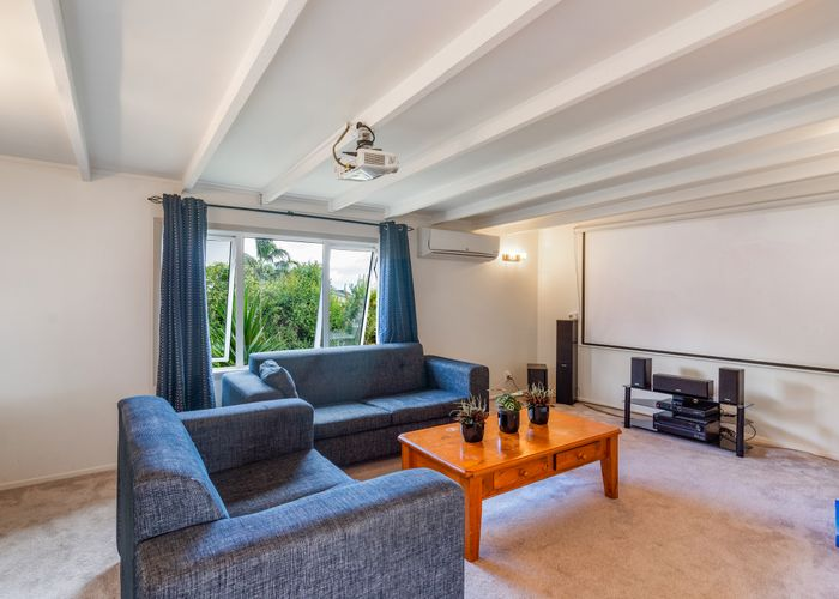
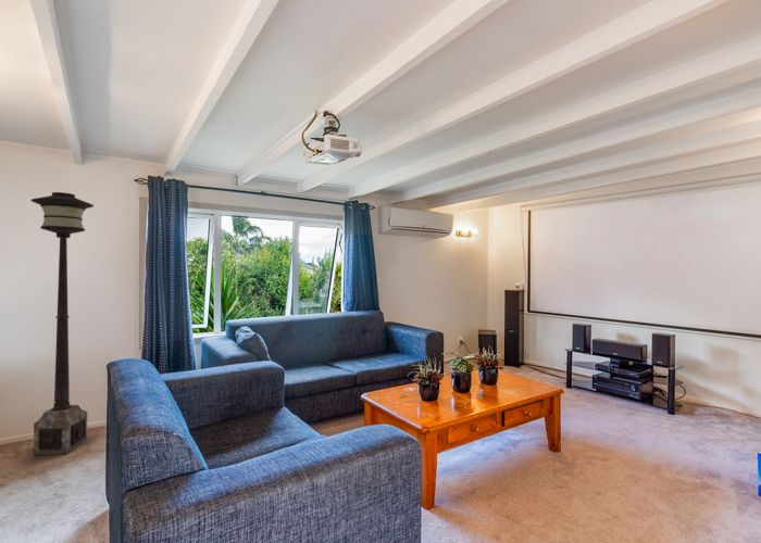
+ floor lamp [29,191,95,456]
